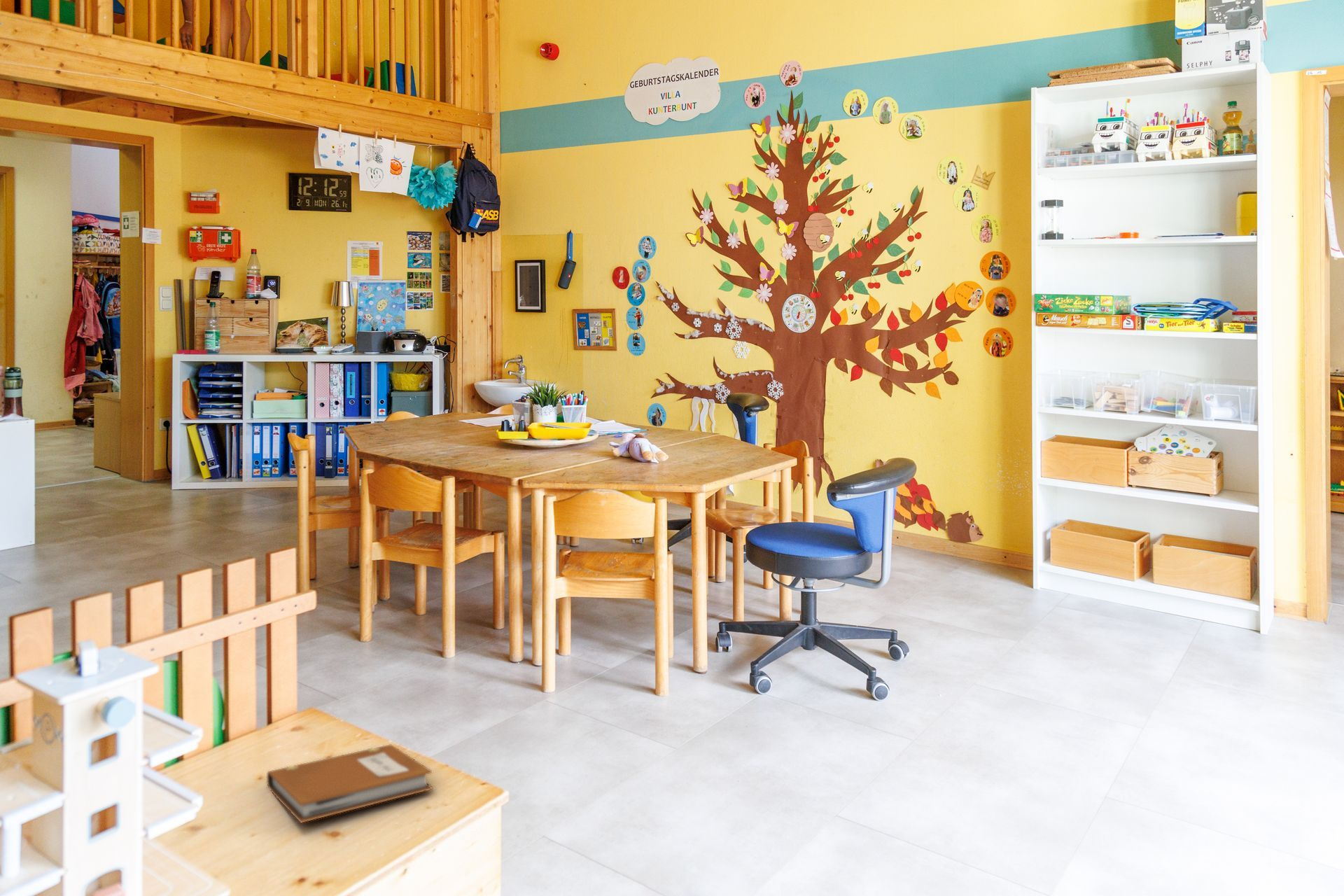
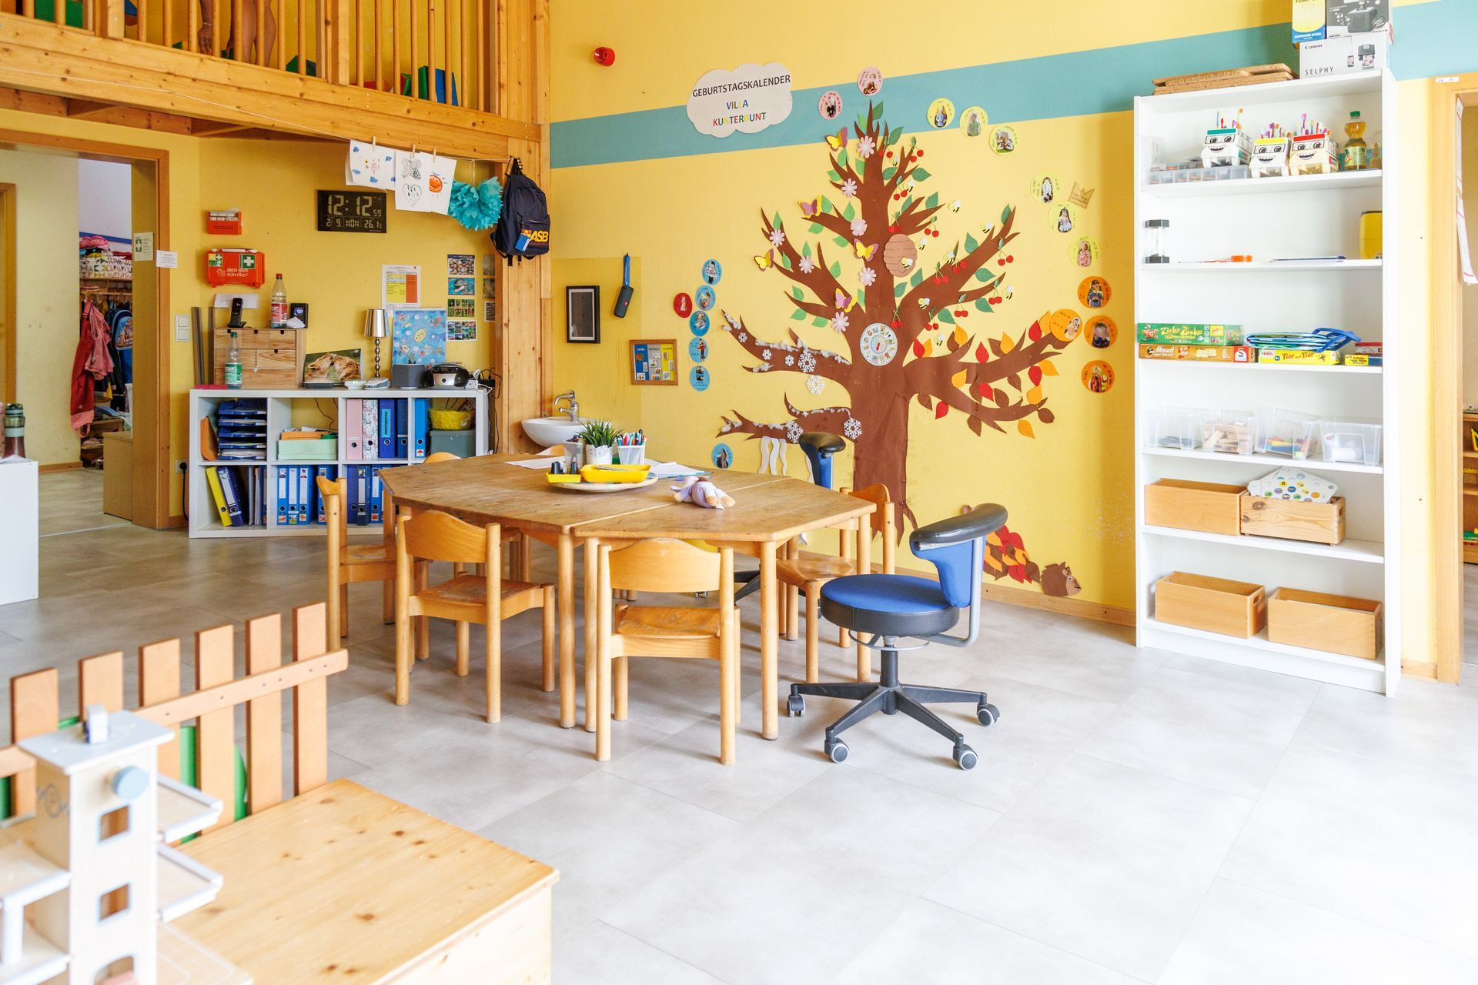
- notebook [266,744,433,824]
